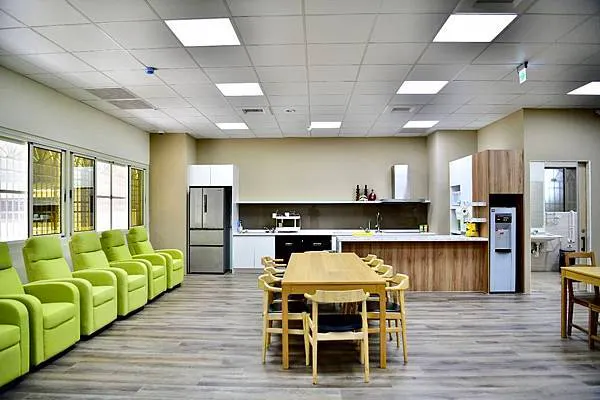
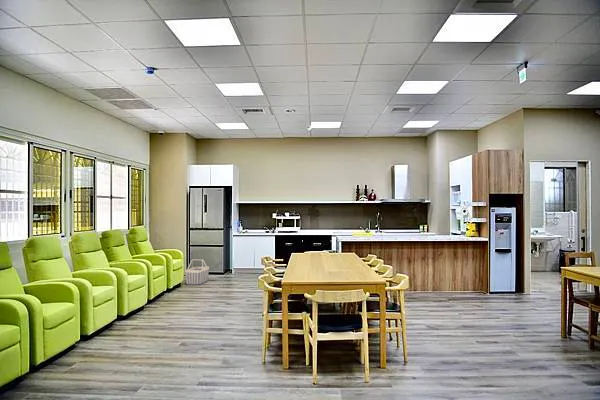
+ basket [184,258,210,287]
